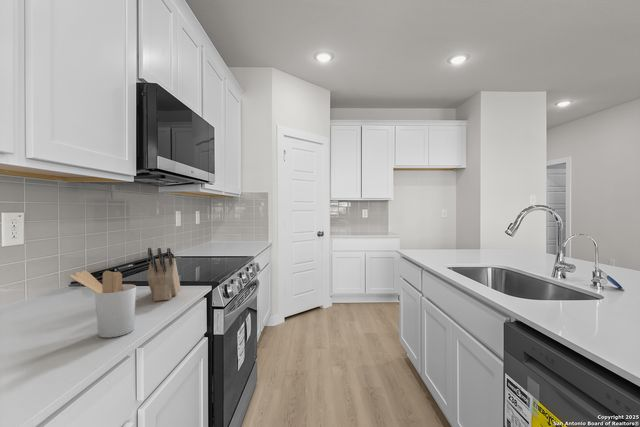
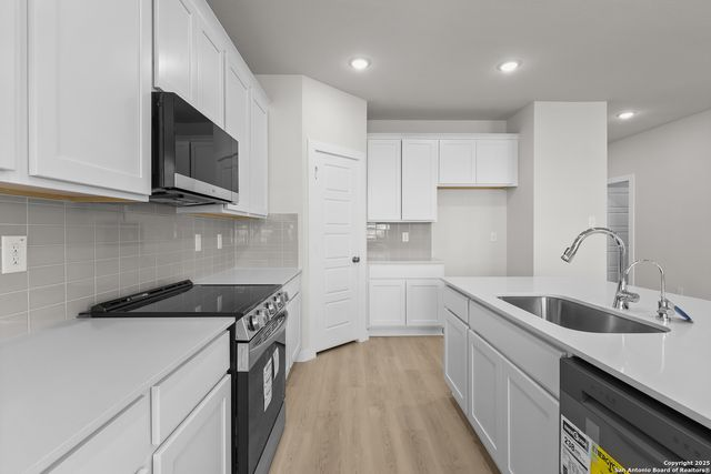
- knife block [146,247,181,302]
- utensil holder [69,270,137,339]
